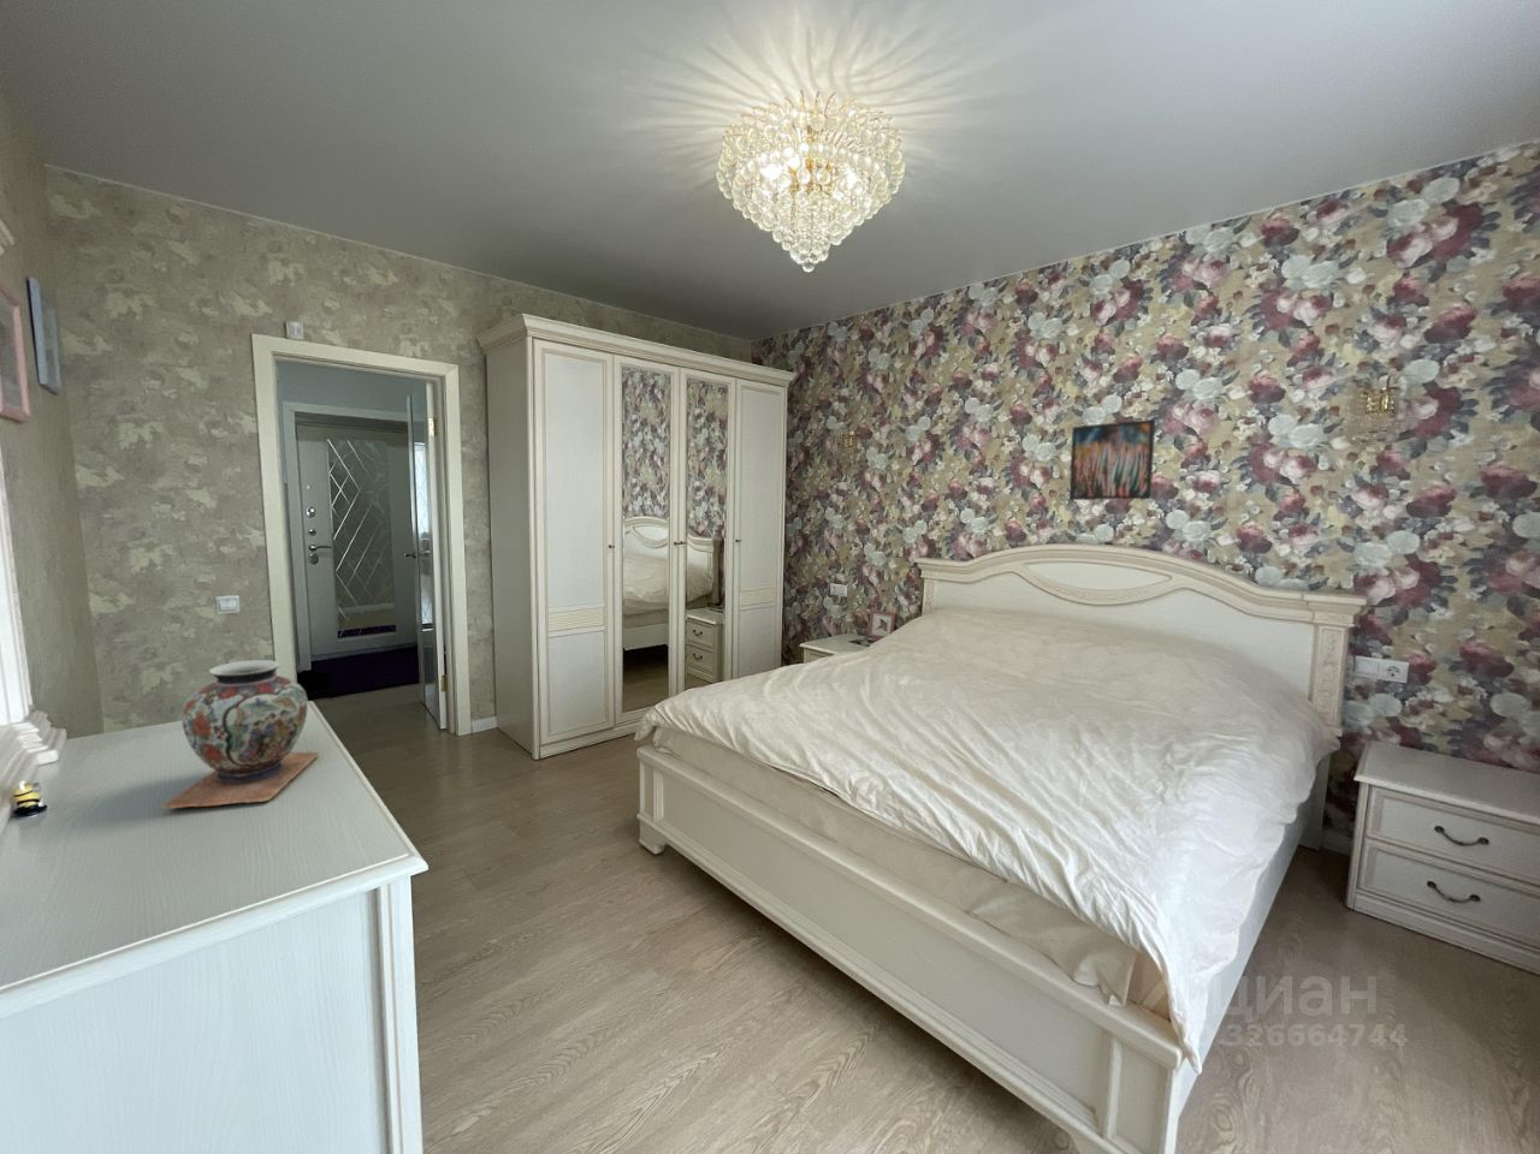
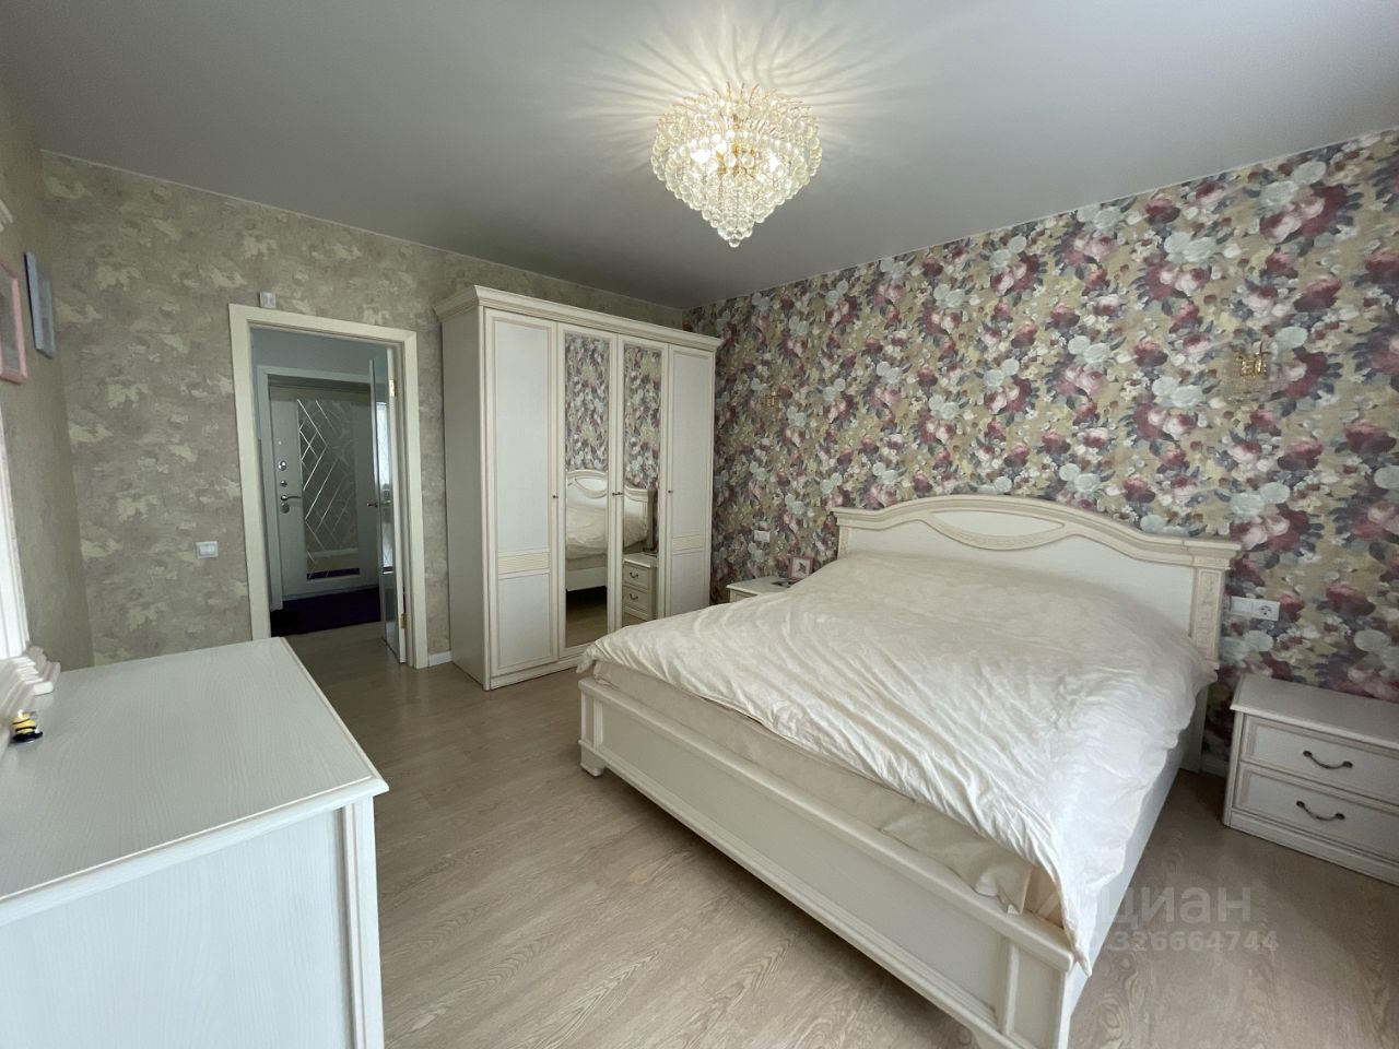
- decorative vase [160,658,320,810]
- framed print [1068,418,1156,502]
